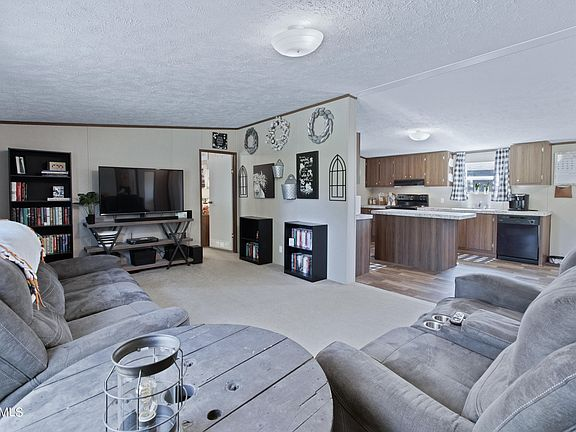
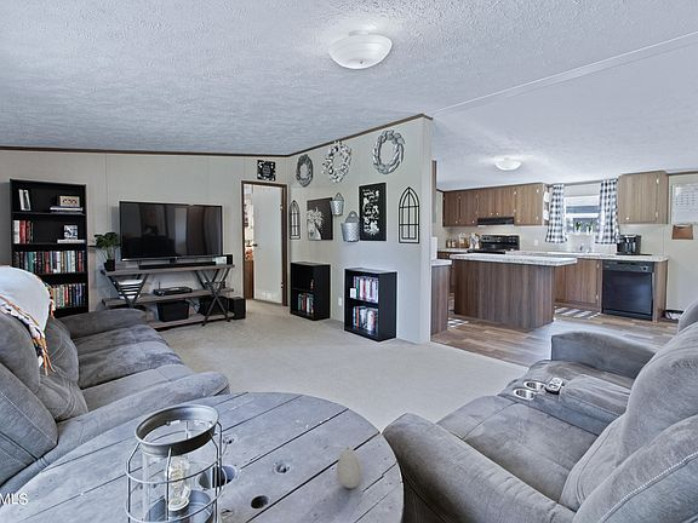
+ decorative egg [336,446,364,489]
